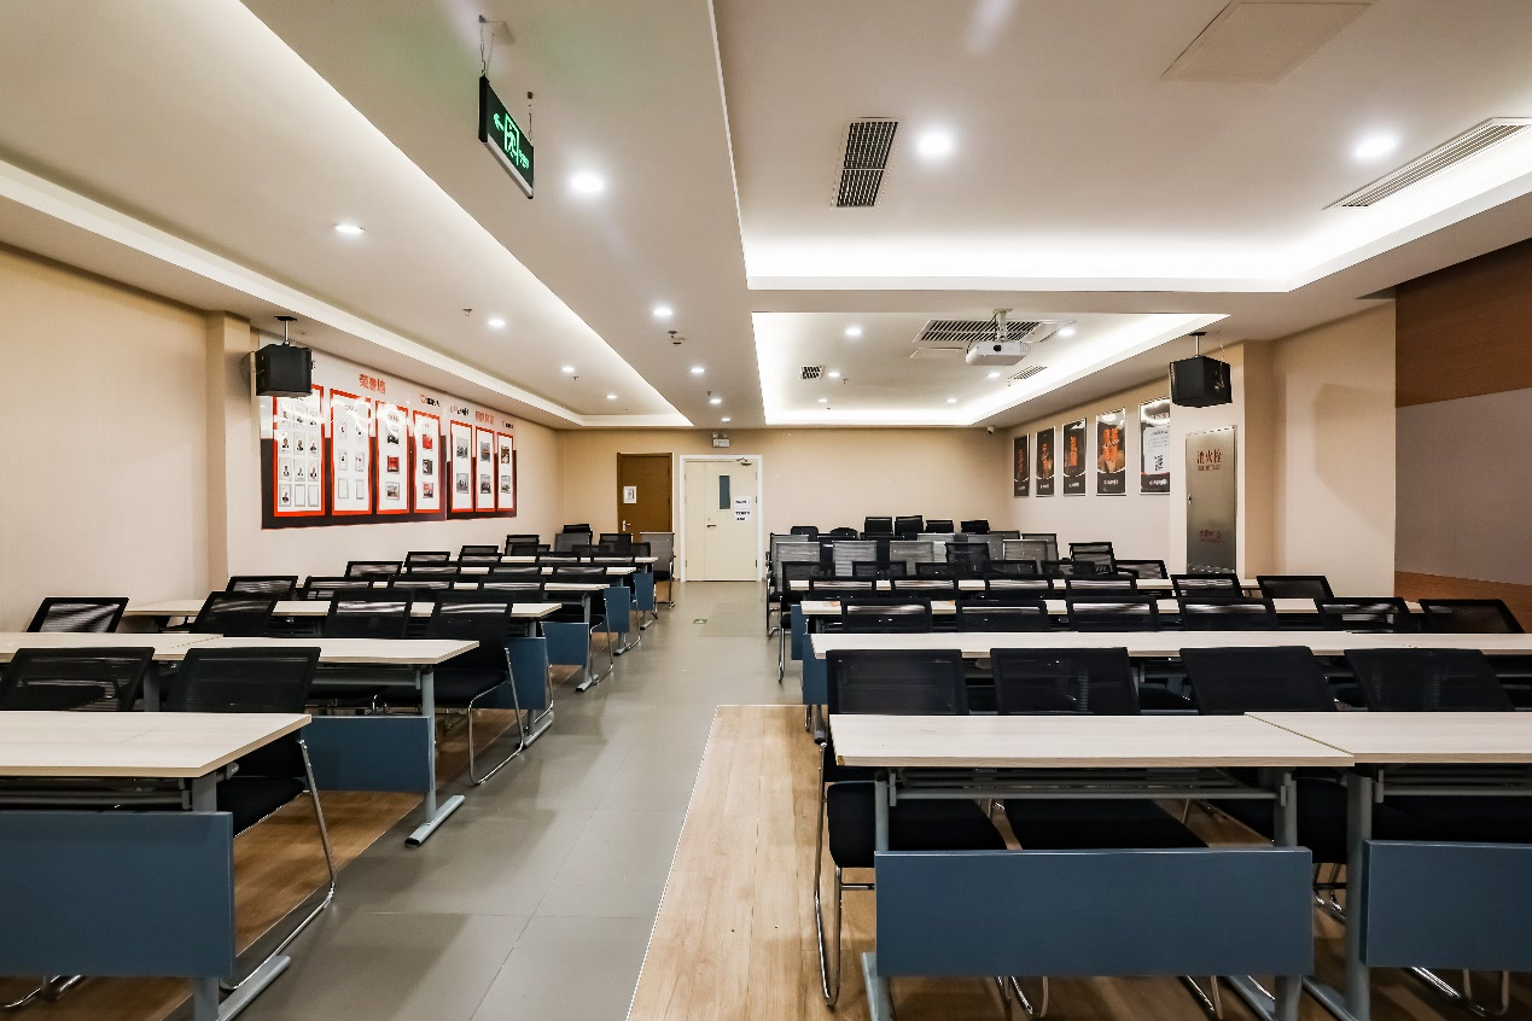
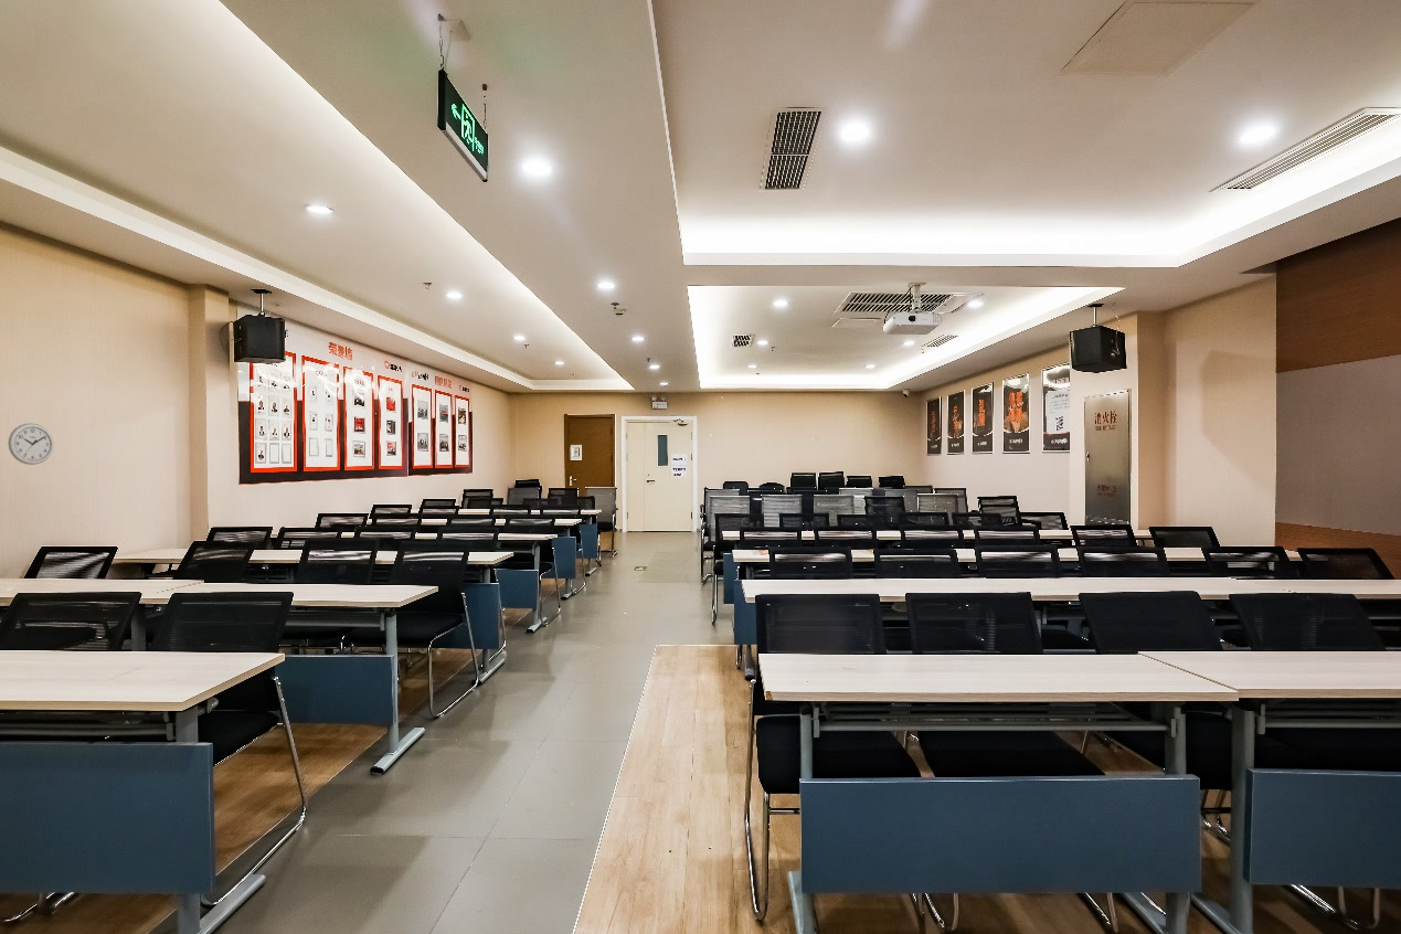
+ wall clock [7,422,54,466]
